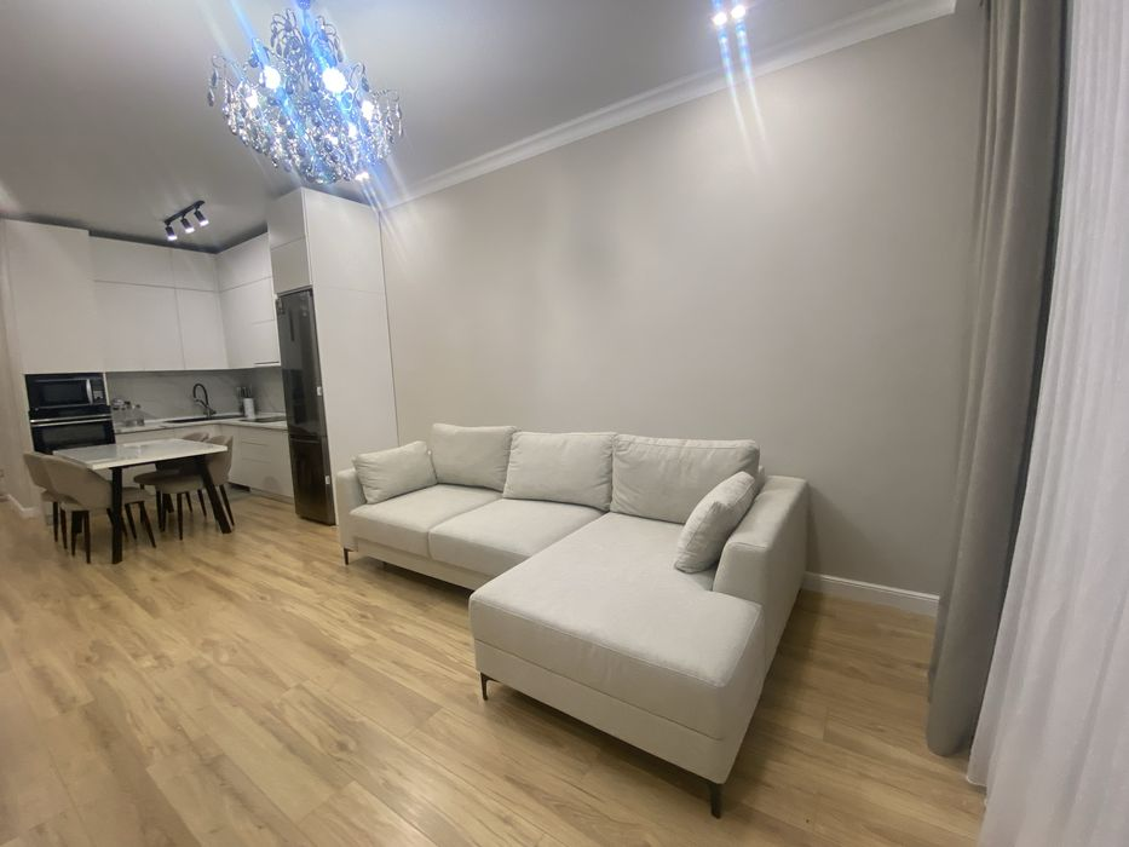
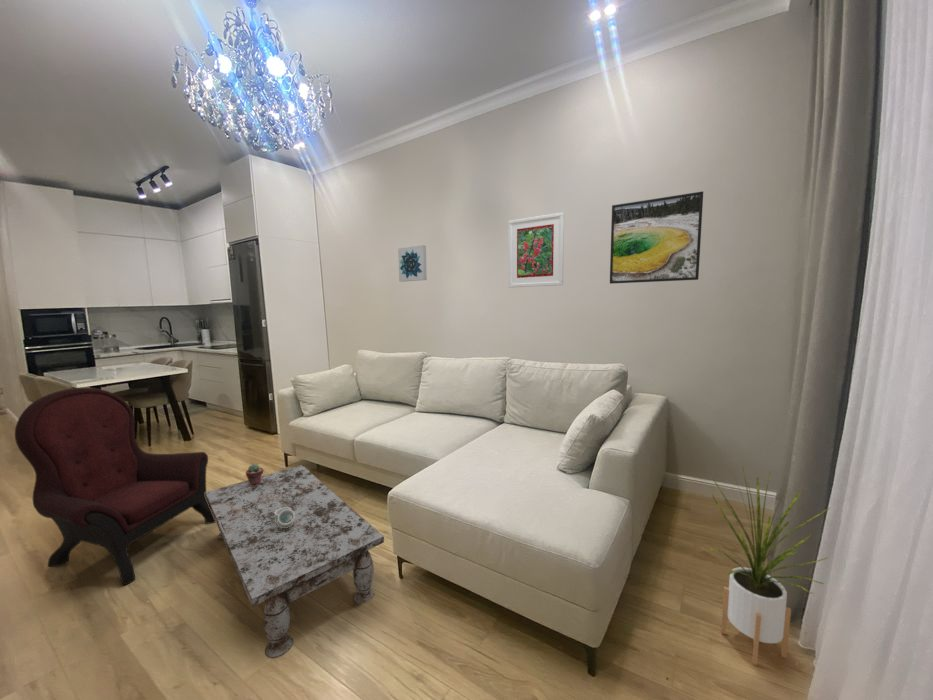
+ potted succulent [245,463,264,486]
+ coffee table [205,464,385,659]
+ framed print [508,211,565,289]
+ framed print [609,190,704,285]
+ armchair [14,387,216,586]
+ napkin ring [275,507,295,528]
+ house plant [707,465,830,667]
+ wall art [397,244,428,283]
